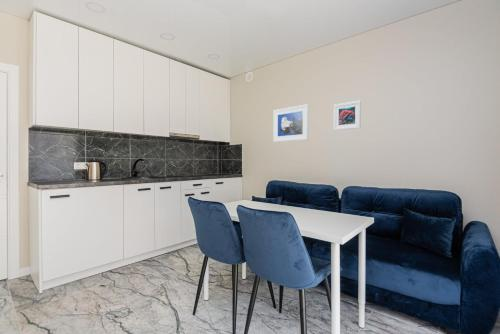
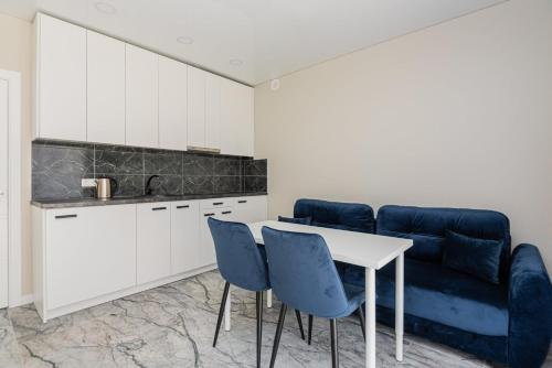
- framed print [272,103,309,143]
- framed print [333,100,362,131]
